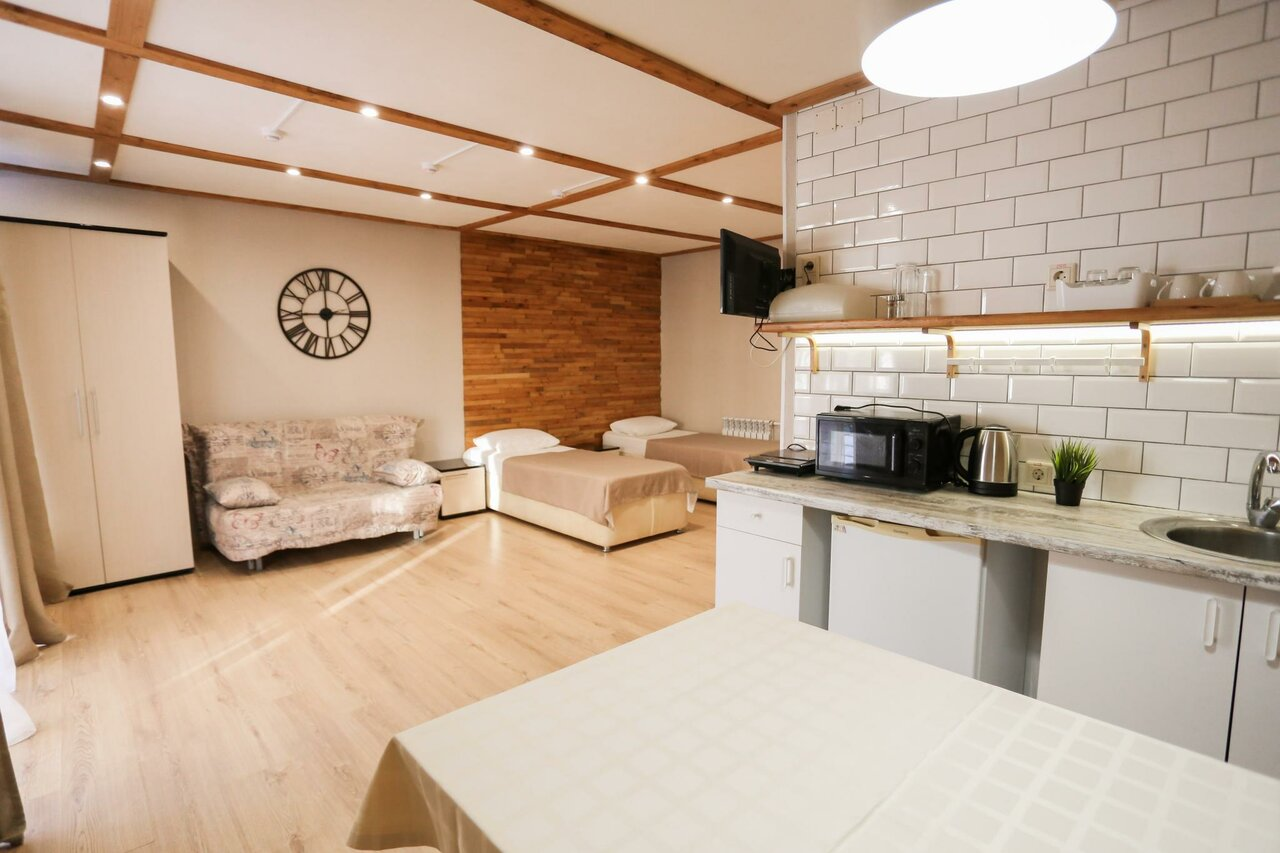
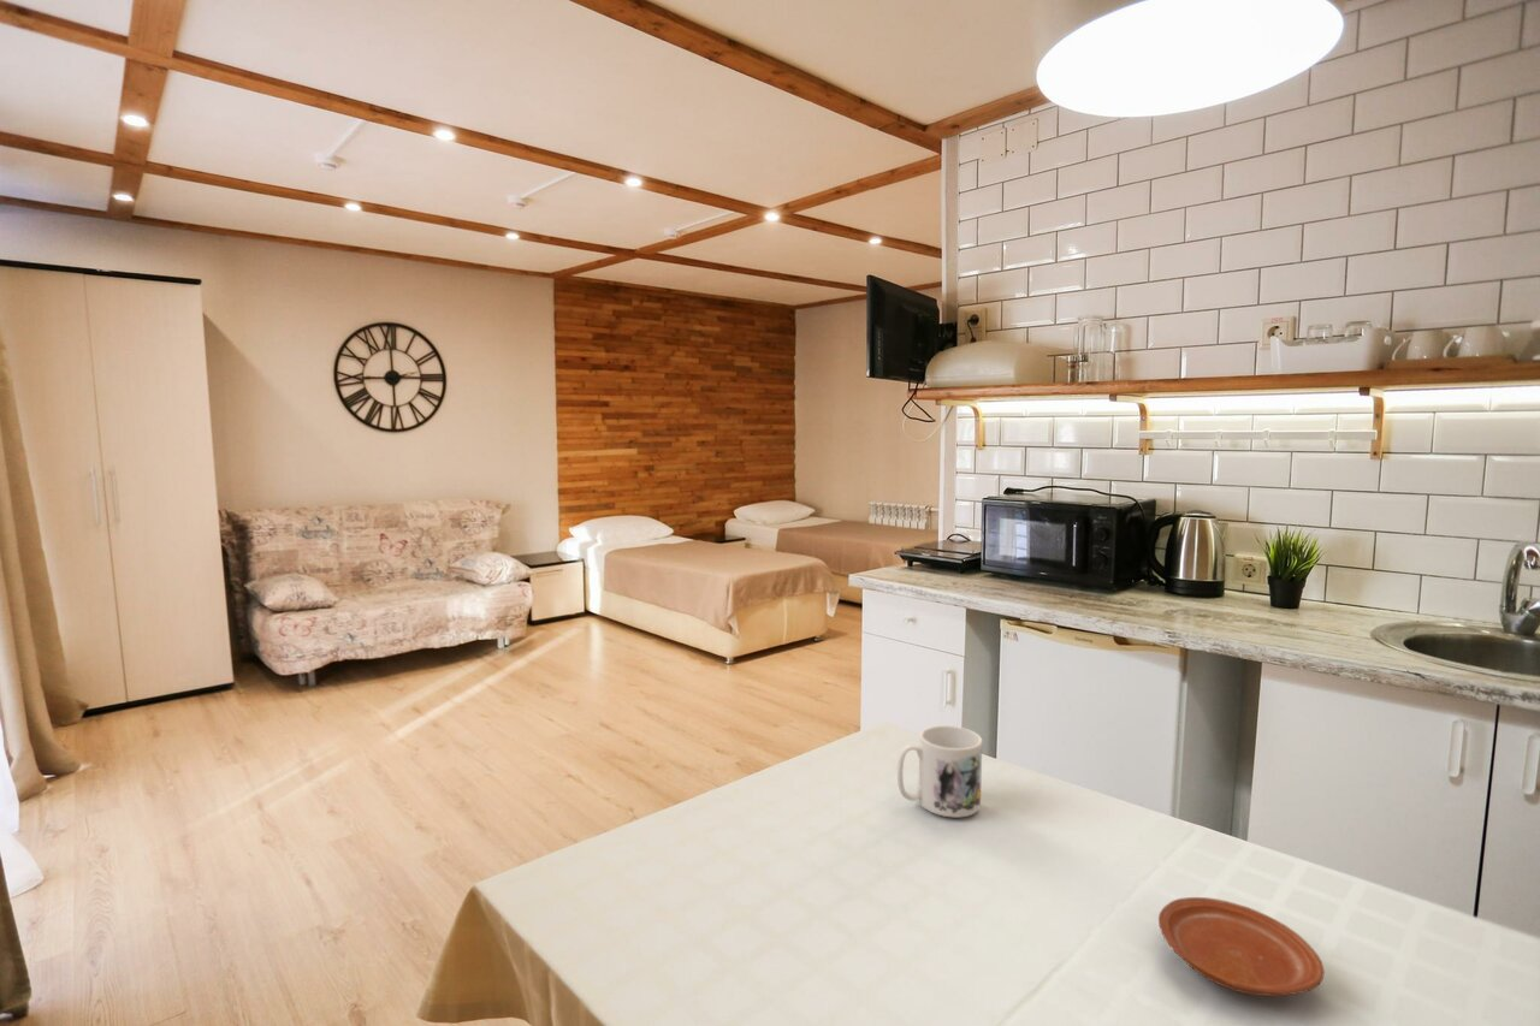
+ plate [1157,896,1325,997]
+ mug [896,724,983,819]
